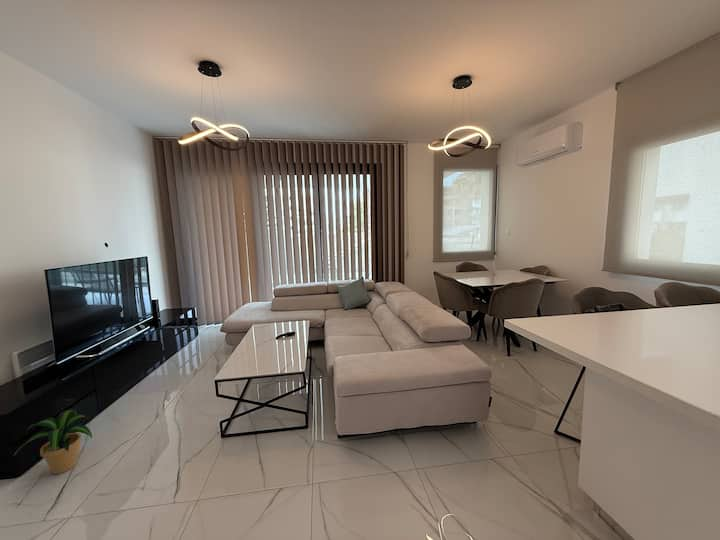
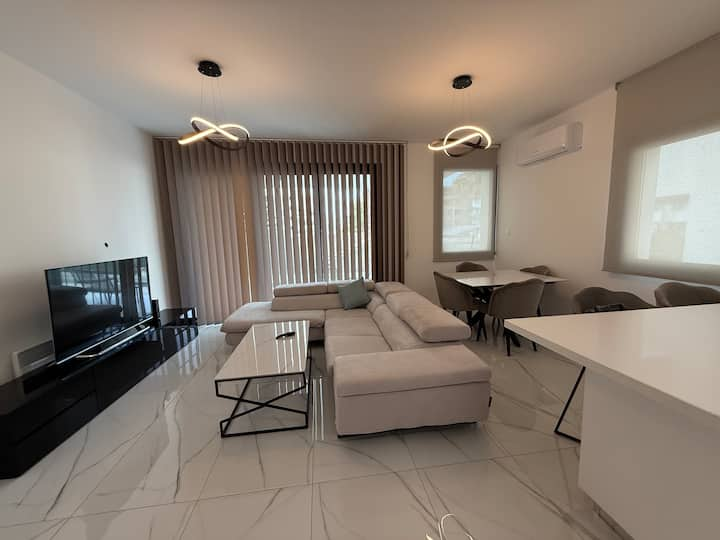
- potted plant [13,408,93,475]
